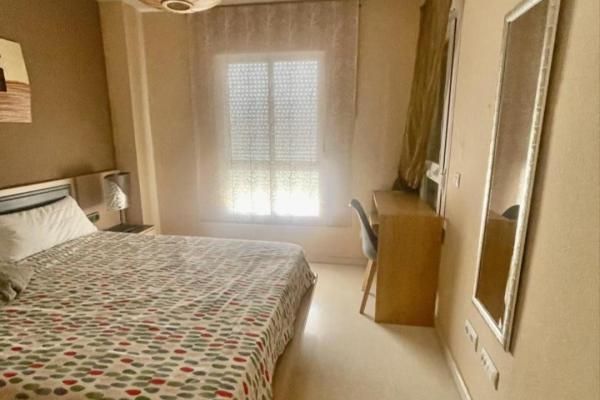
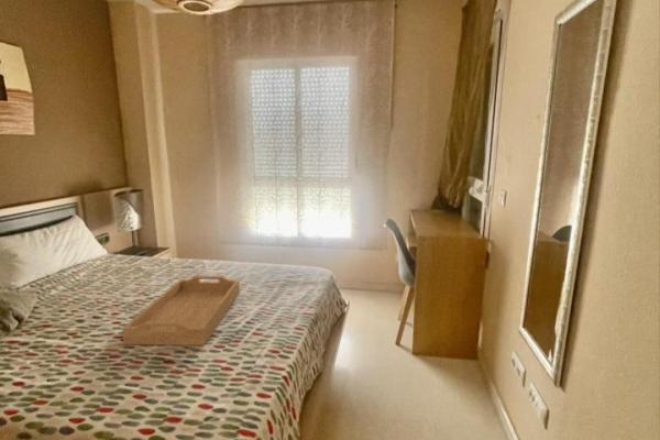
+ serving tray [121,275,241,346]
